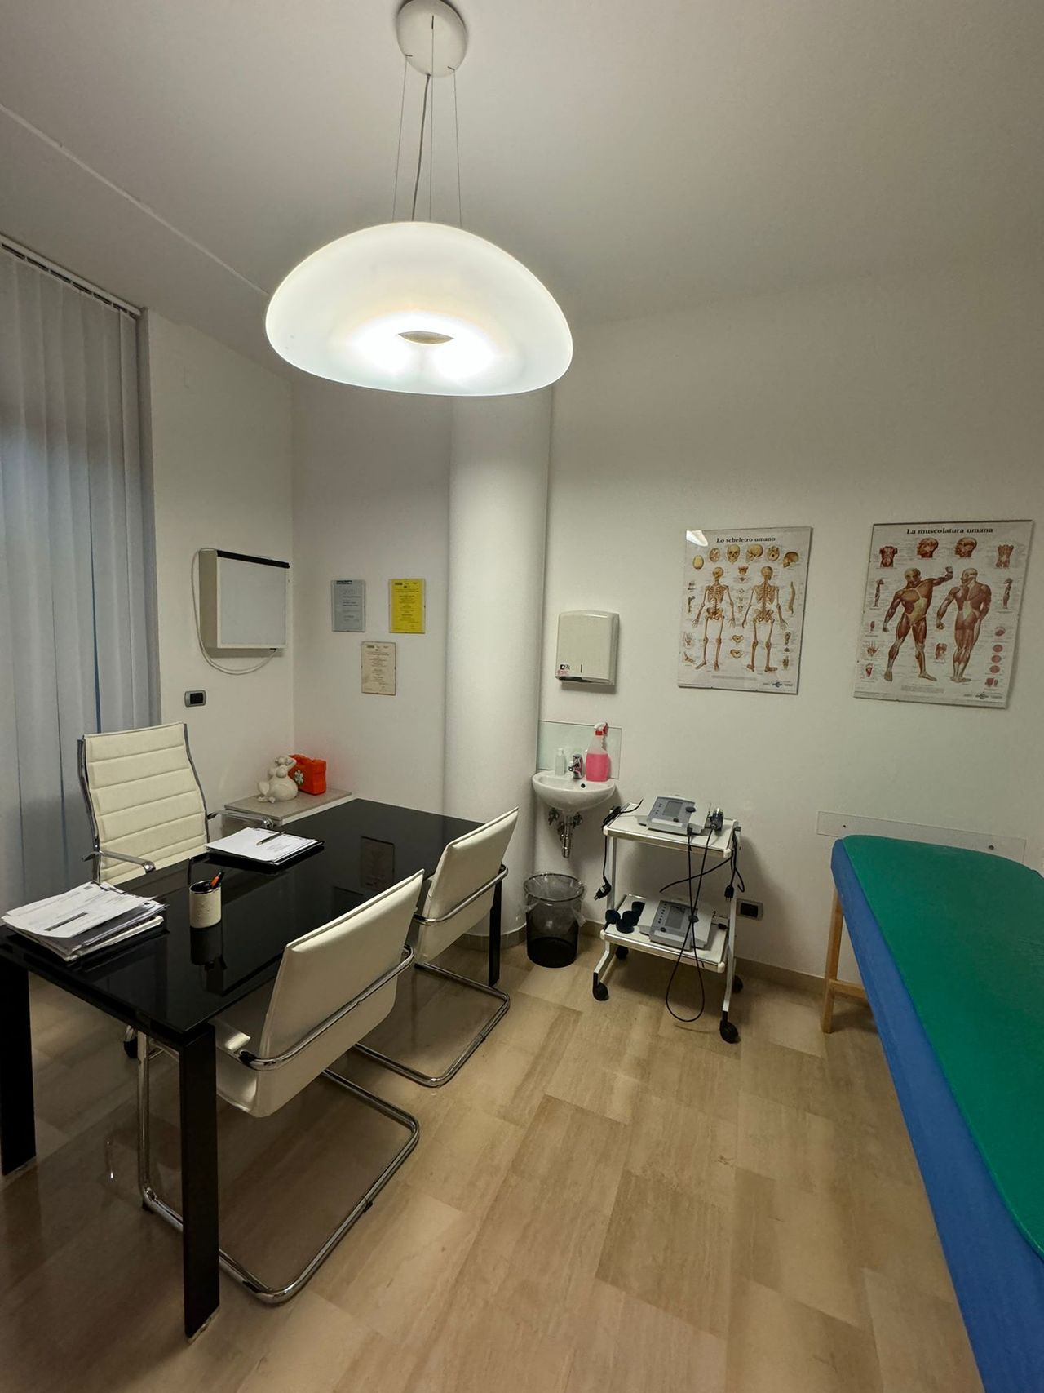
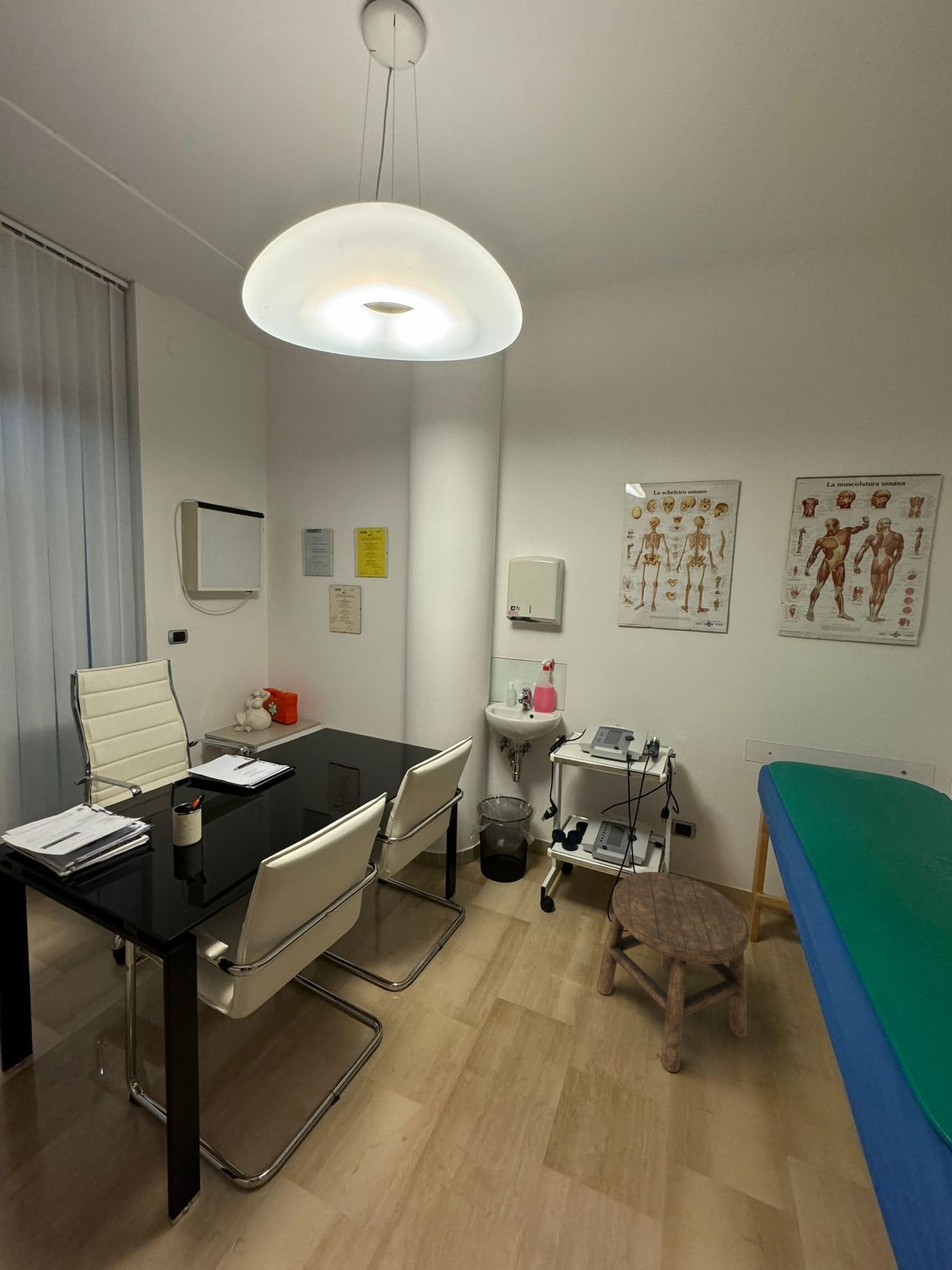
+ stool [596,871,750,1073]
